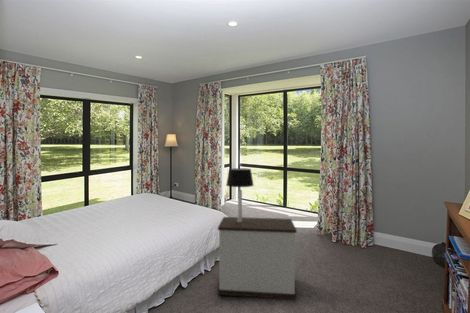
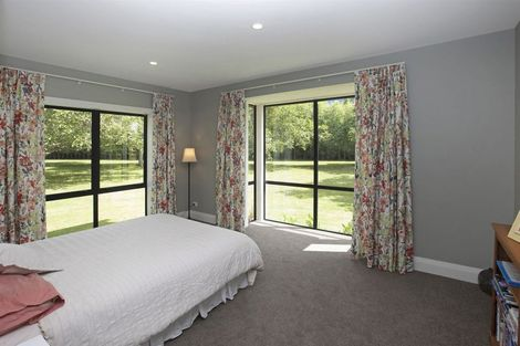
- nightstand [217,216,298,301]
- table lamp [225,167,255,222]
